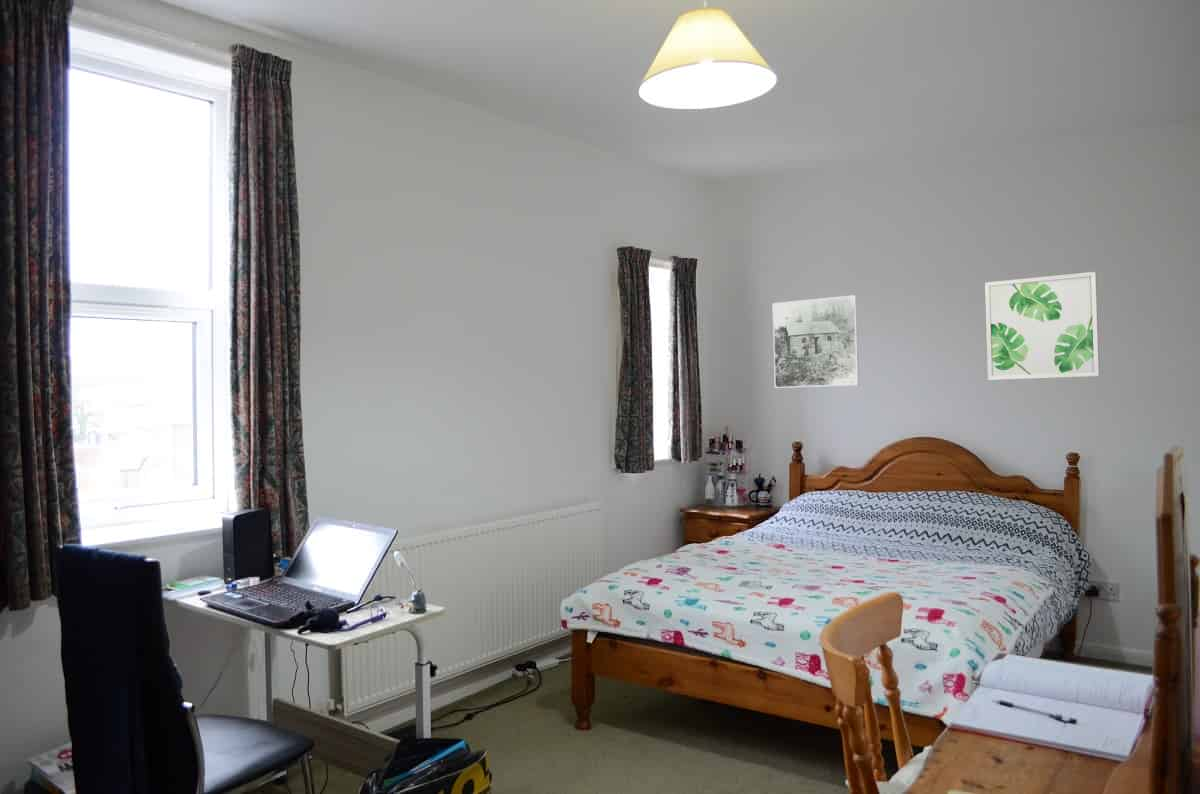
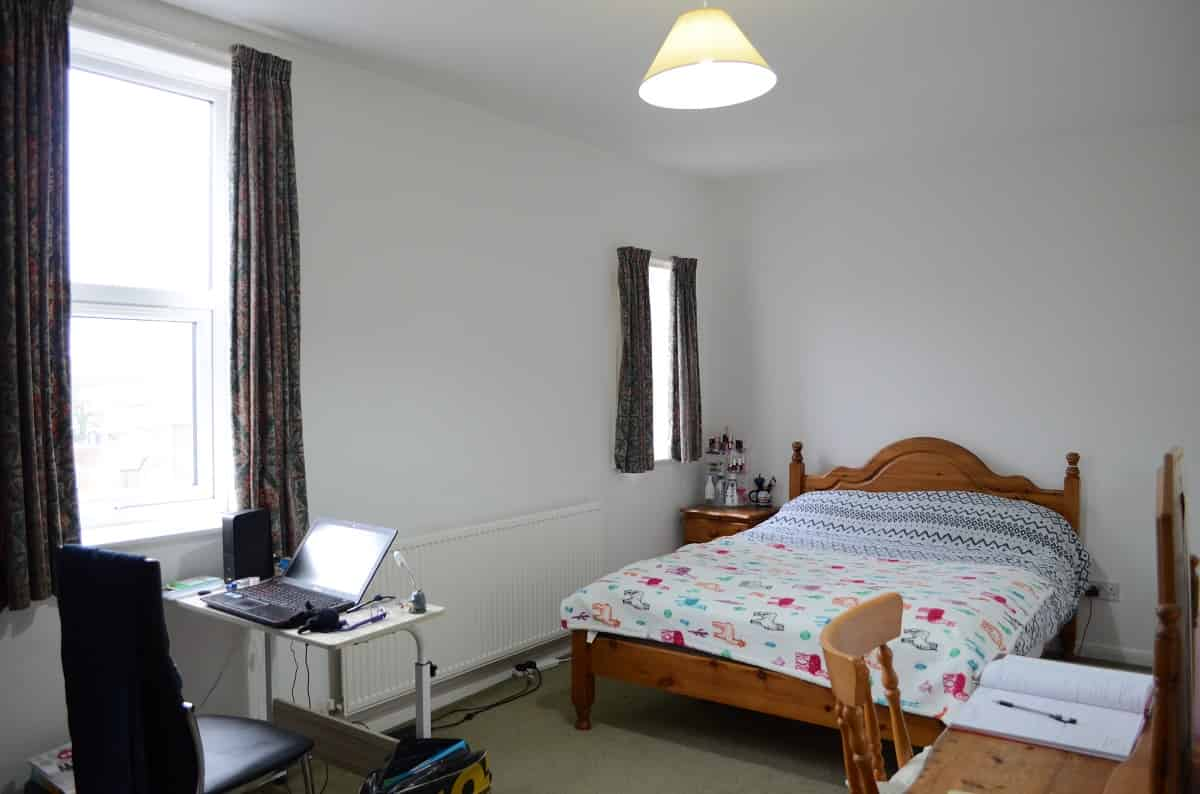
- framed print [771,294,860,389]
- wall art [984,271,1101,381]
